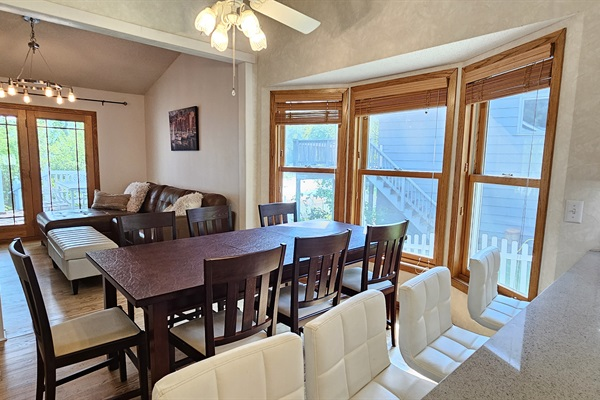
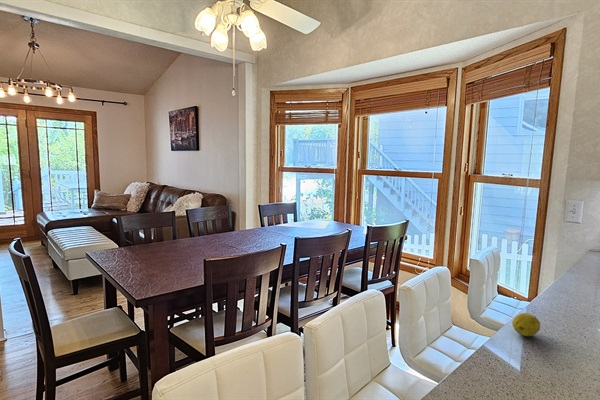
+ fruit [511,312,541,337]
